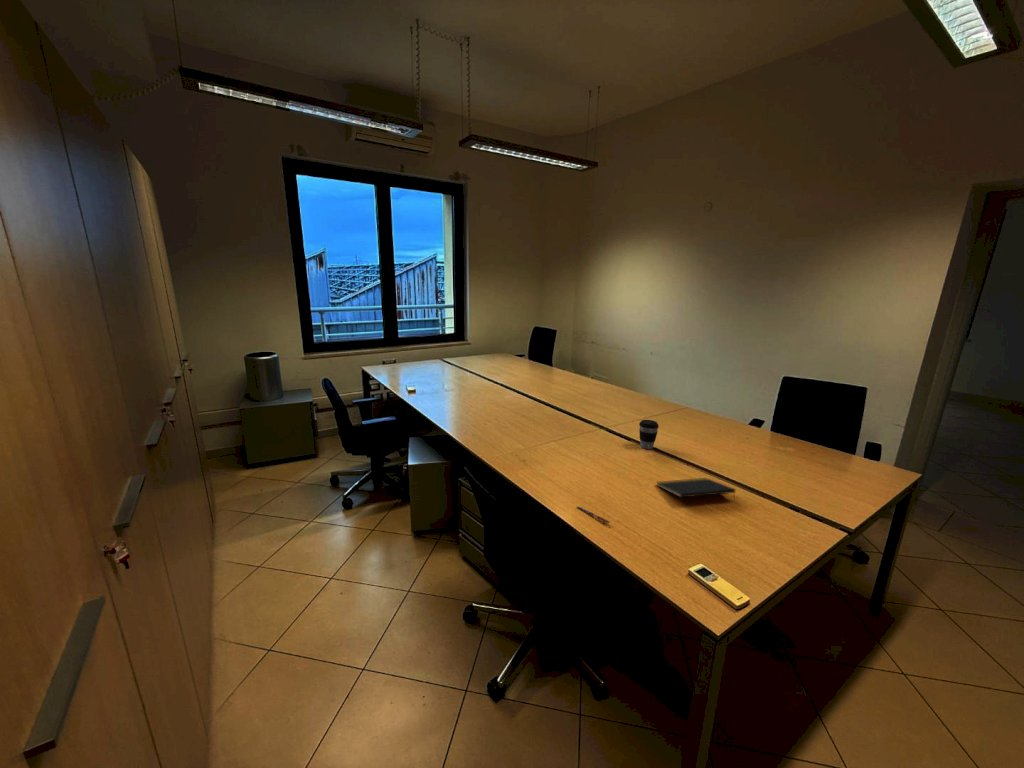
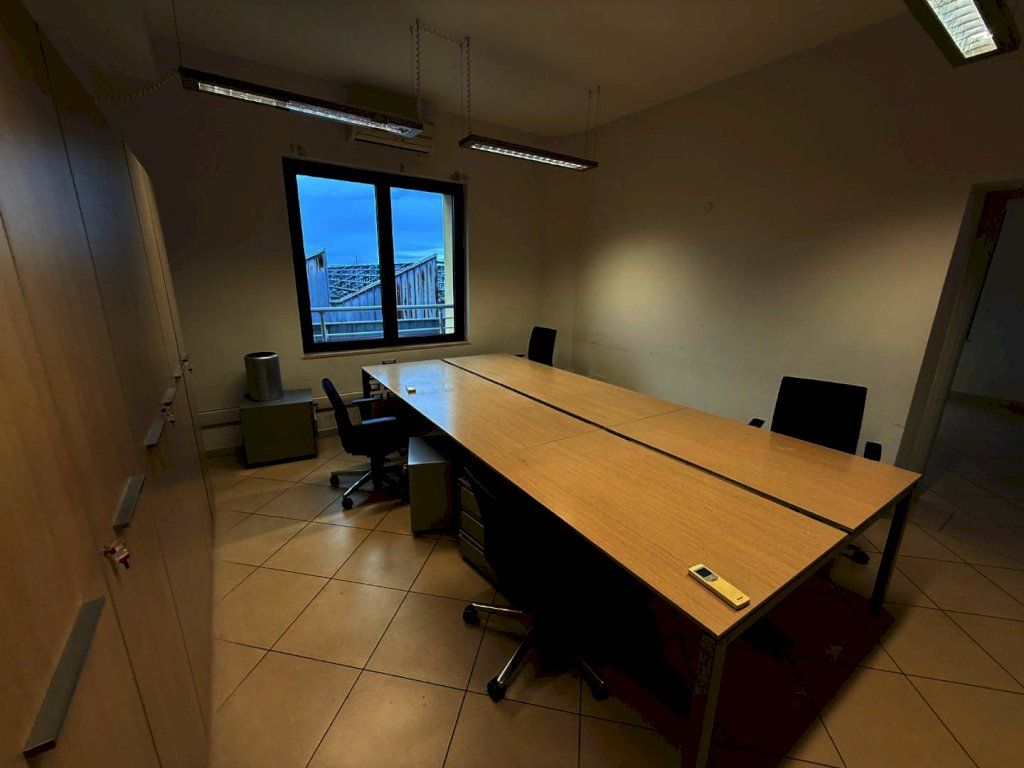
- coffee cup [638,419,660,450]
- pen [576,505,610,524]
- notepad [655,477,736,501]
